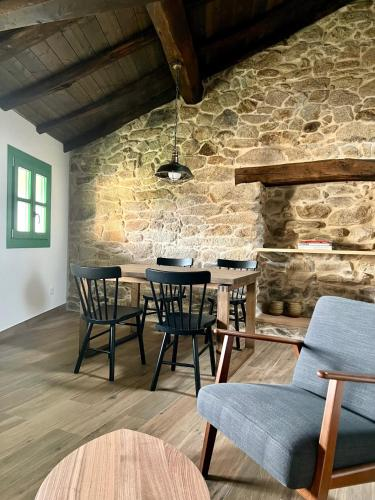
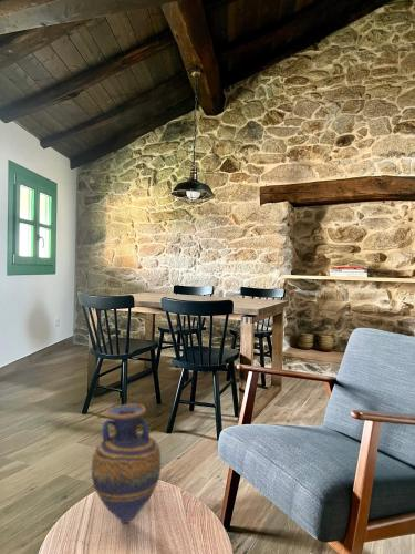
+ vase [91,403,162,524]
